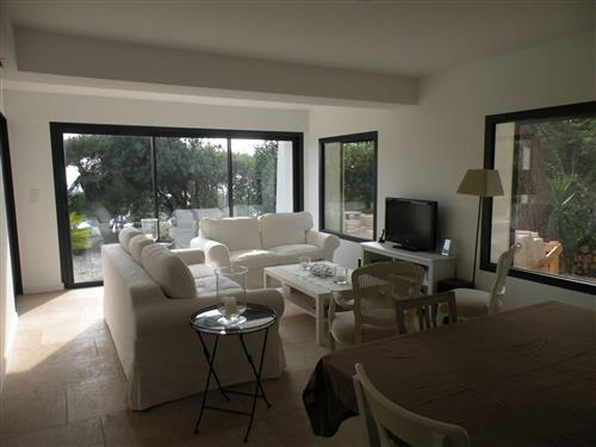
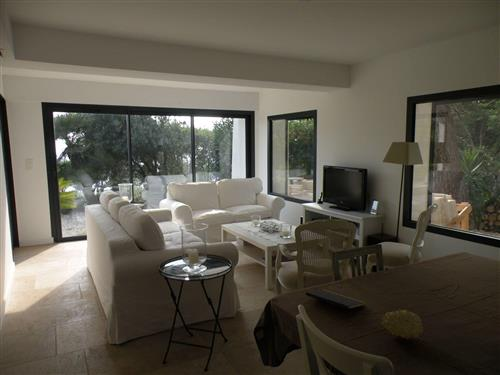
+ fruit [380,308,425,341]
+ notepad [305,289,367,317]
